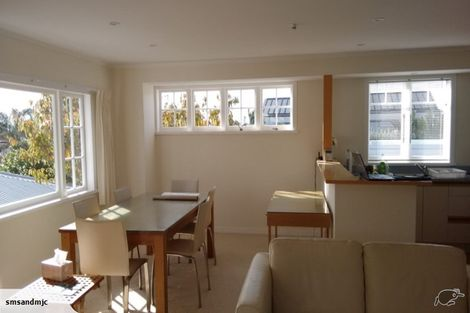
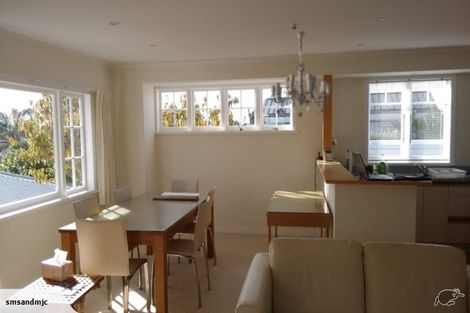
+ chandelier [269,30,332,119]
